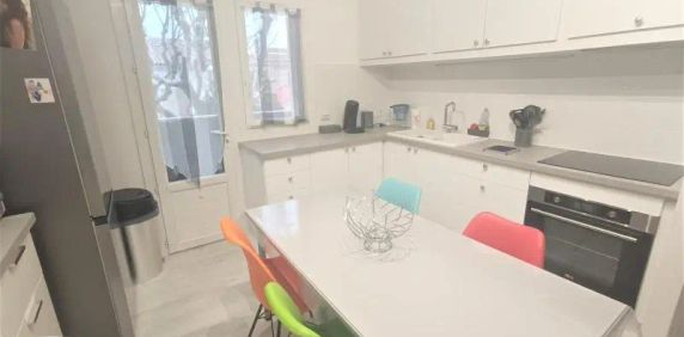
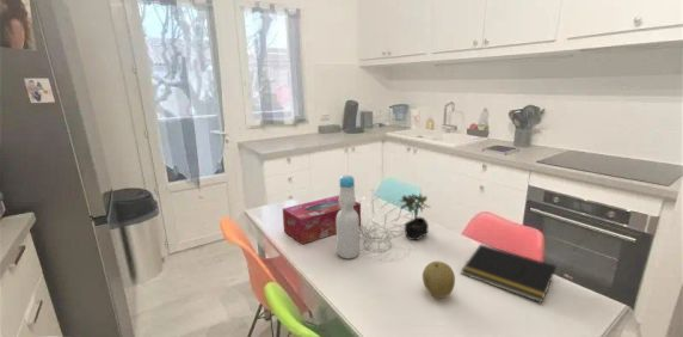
+ fruit [422,261,456,299]
+ notepad [460,243,558,304]
+ tissue box [282,195,362,245]
+ succulent plant [399,192,432,241]
+ bottle [336,173,361,259]
